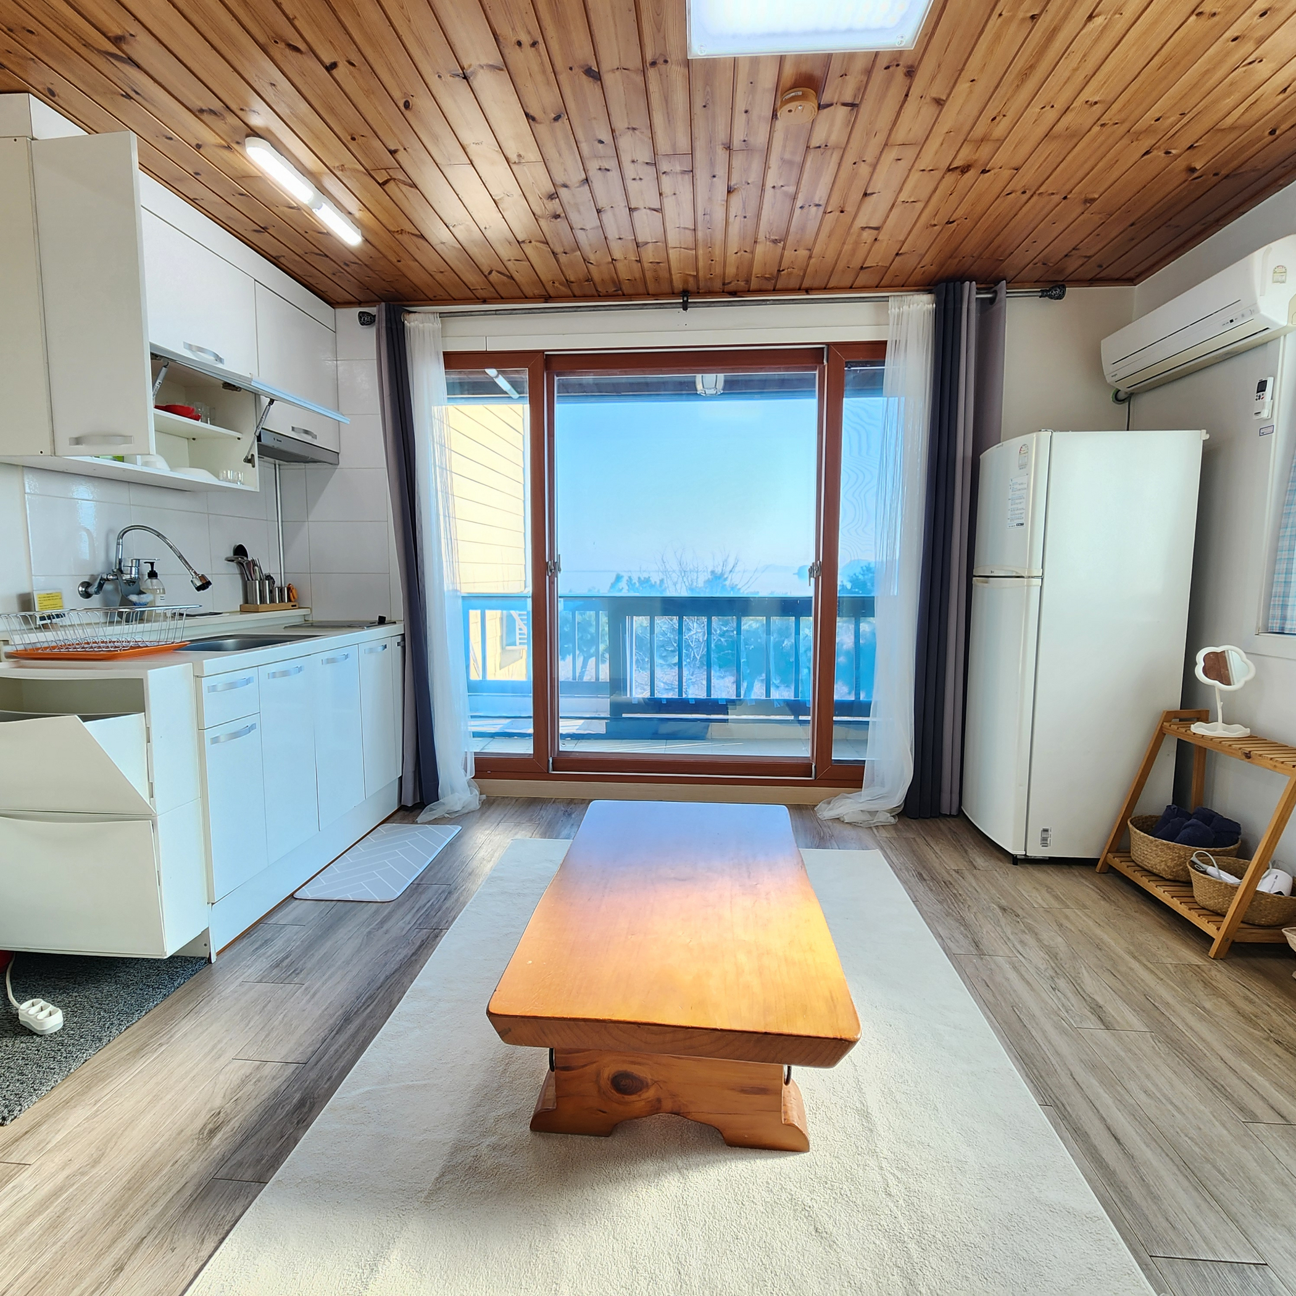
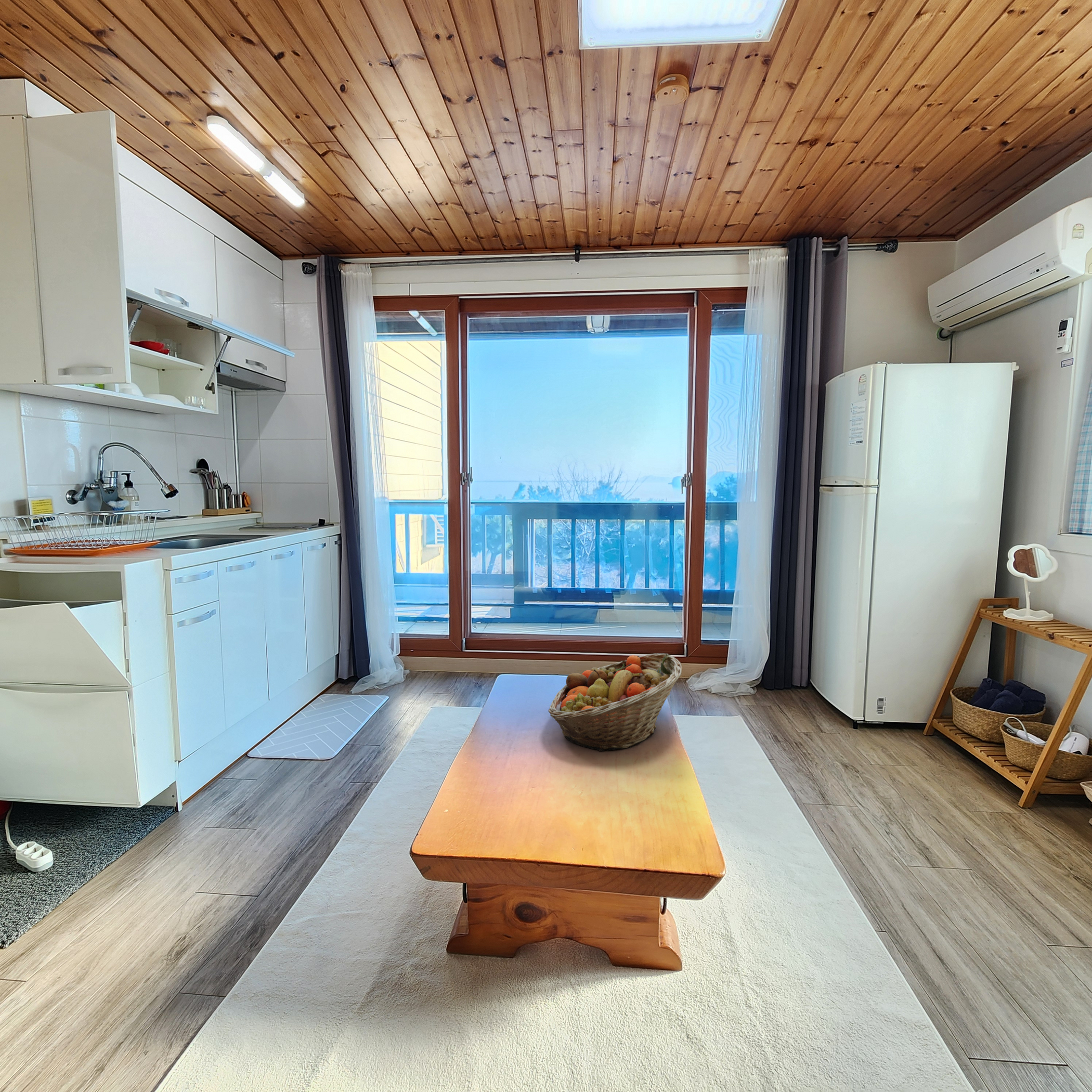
+ fruit basket [548,653,683,752]
